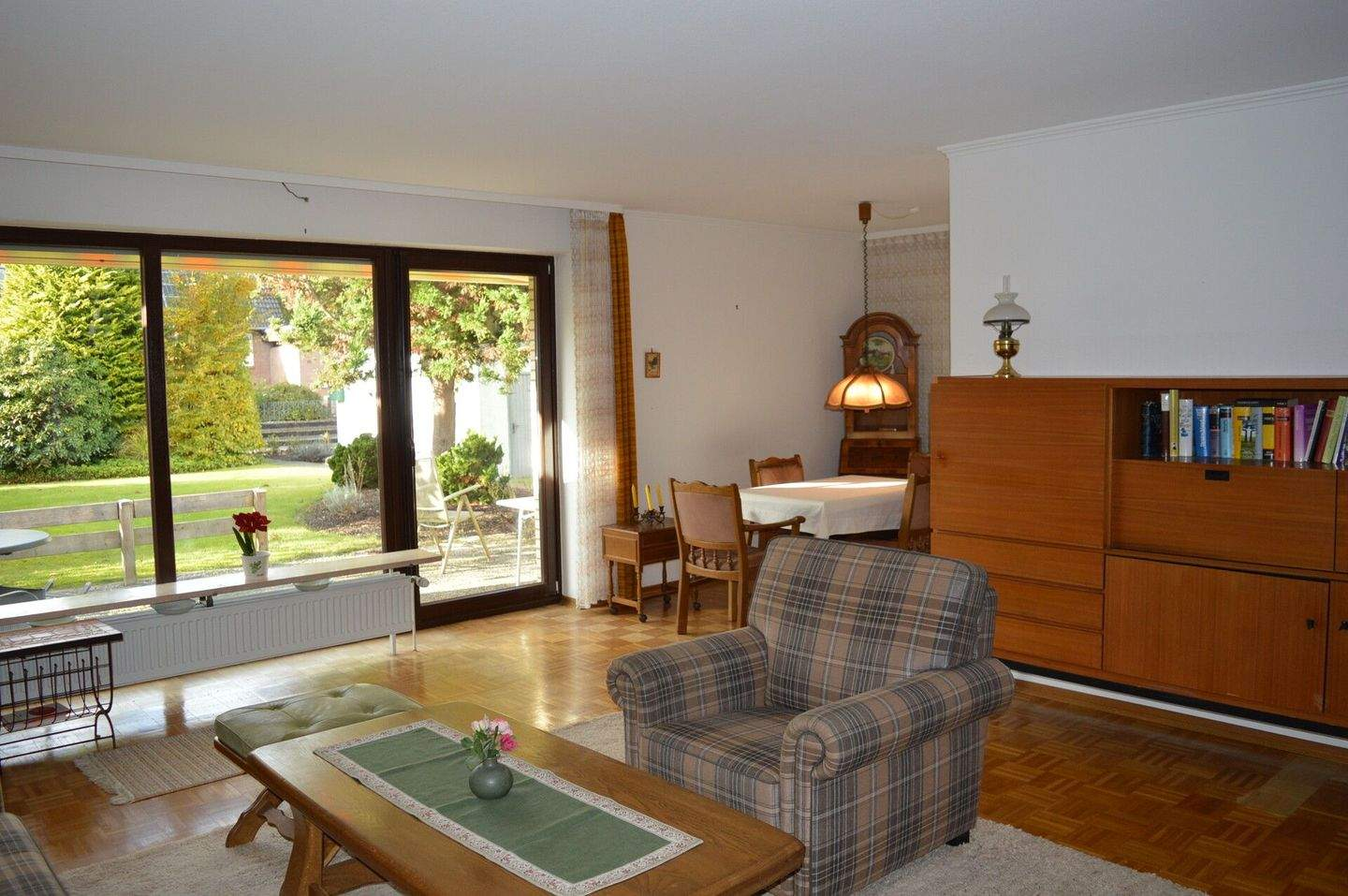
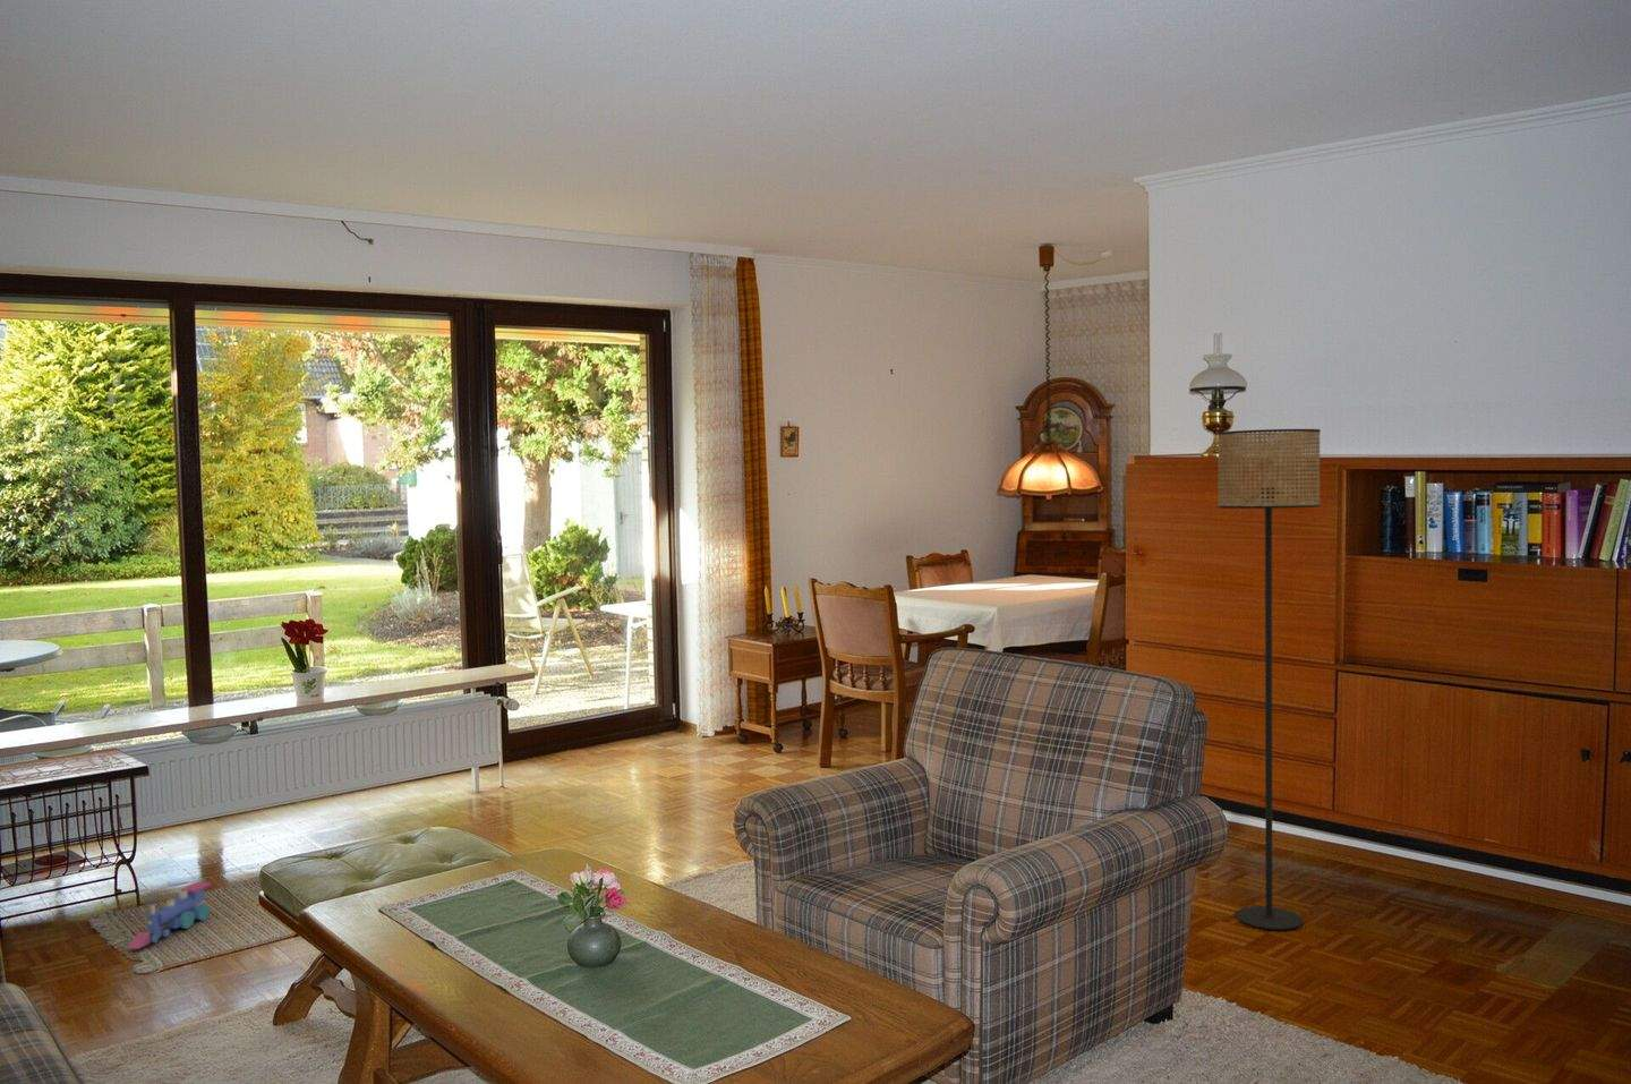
+ toy train [127,880,213,951]
+ floor lamp [1216,428,1321,932]
